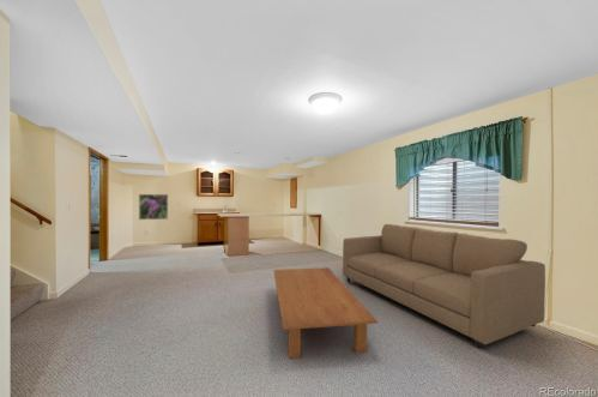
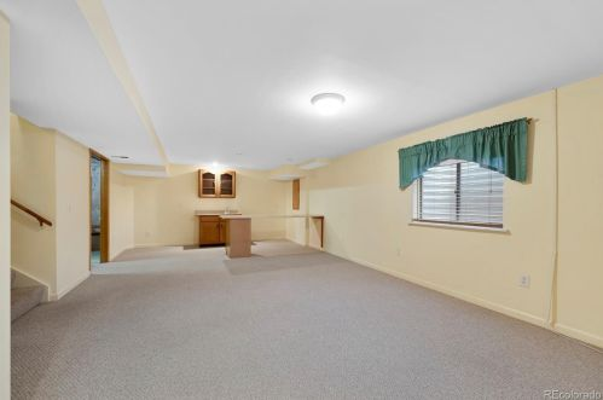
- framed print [138,193,169,221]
- sofa [342,223,546,350]
- coffee table [273,266,379,360]
